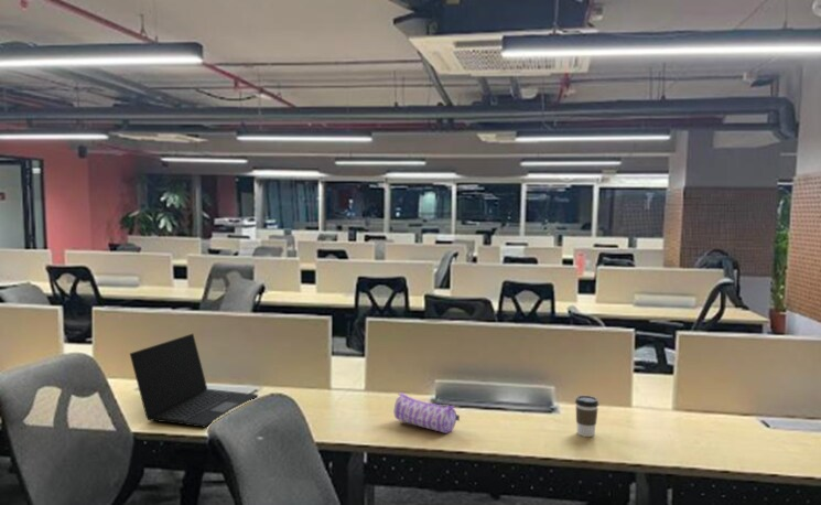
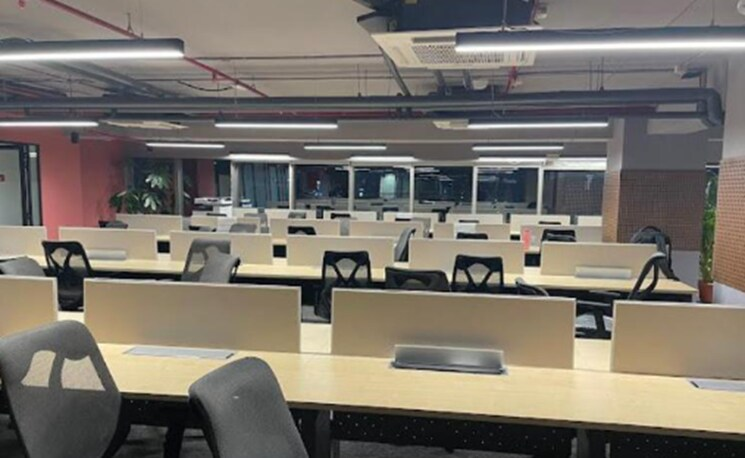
- pencil case [393,391,461,434]
- coffee cup [574,395,599,438]
- laptop [129,333,259,429]
